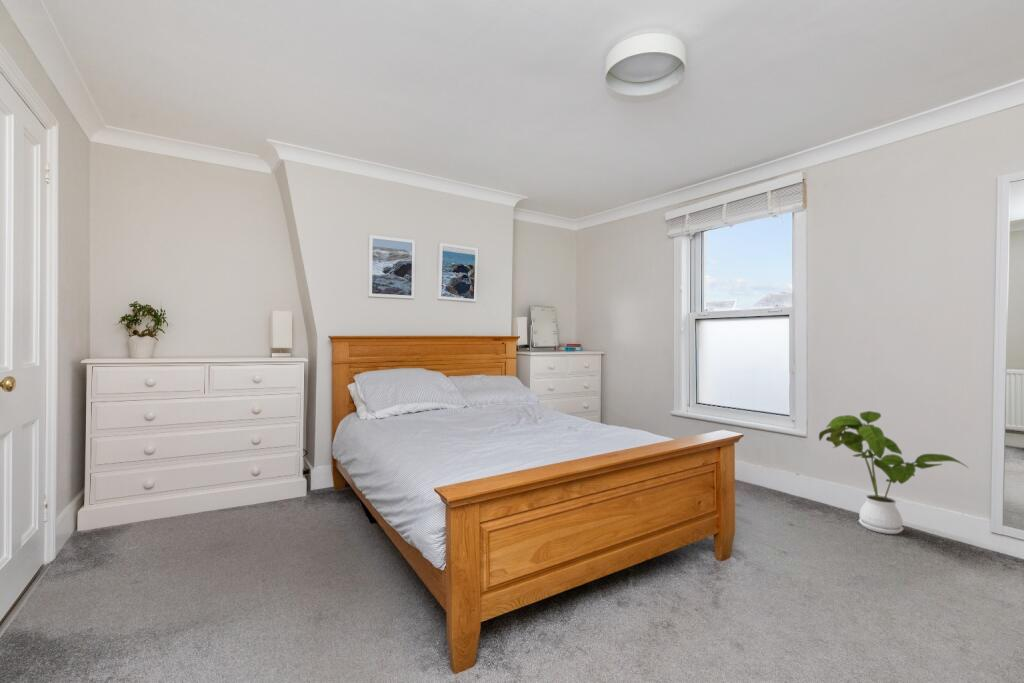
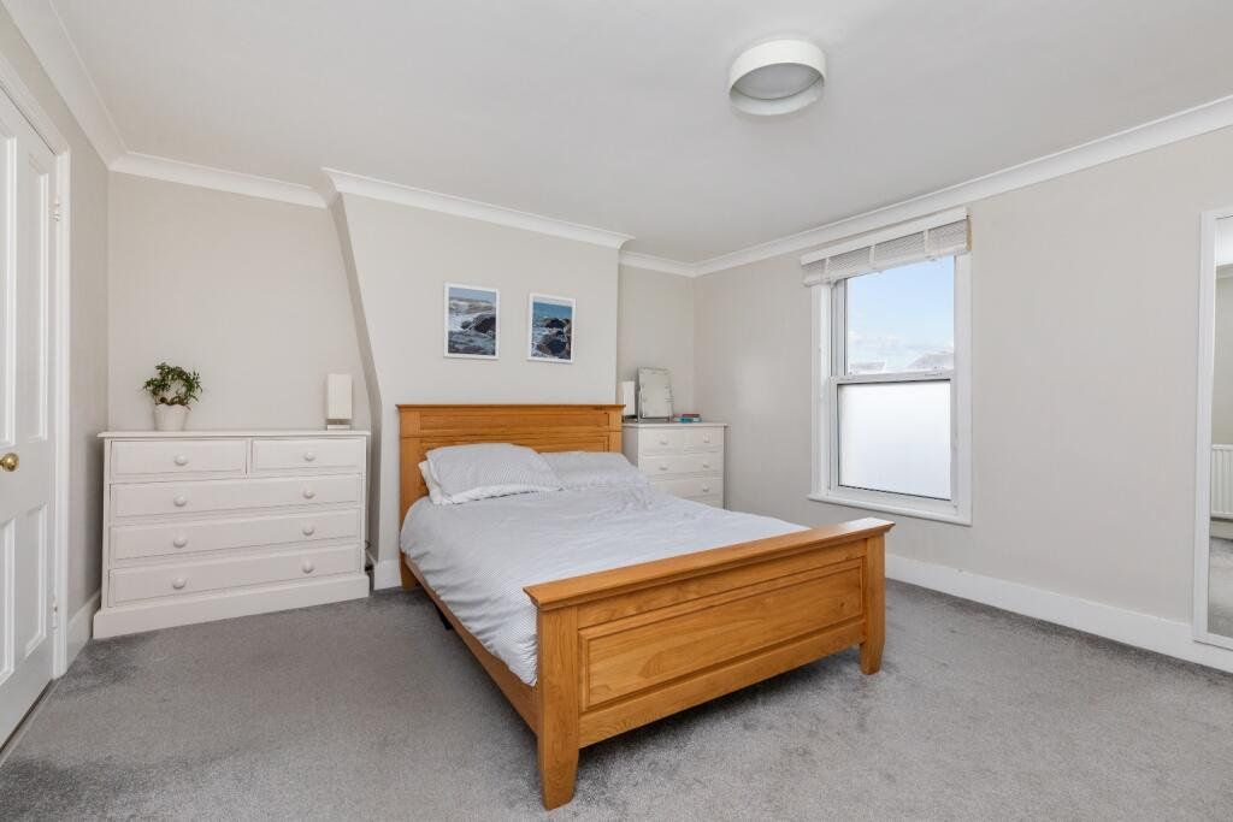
- house plant [818,410,970,535]
